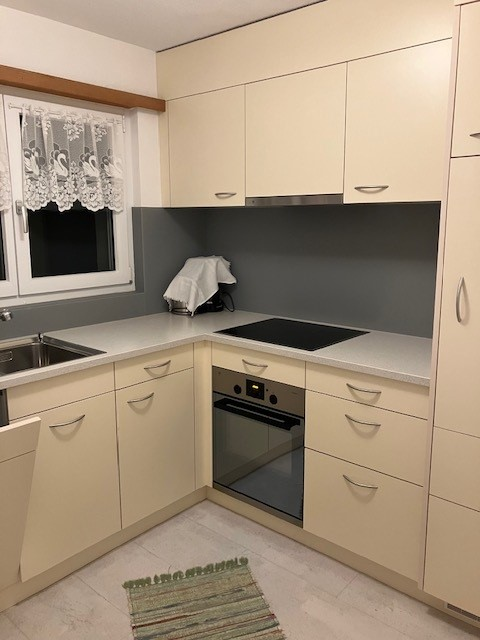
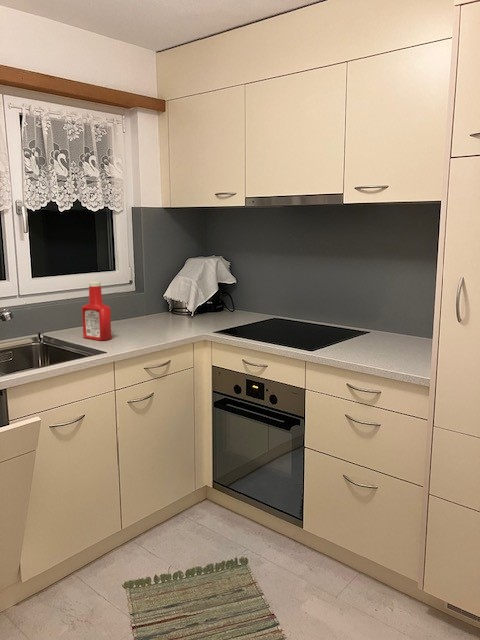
+ soap bottle [81,281,112,341]
